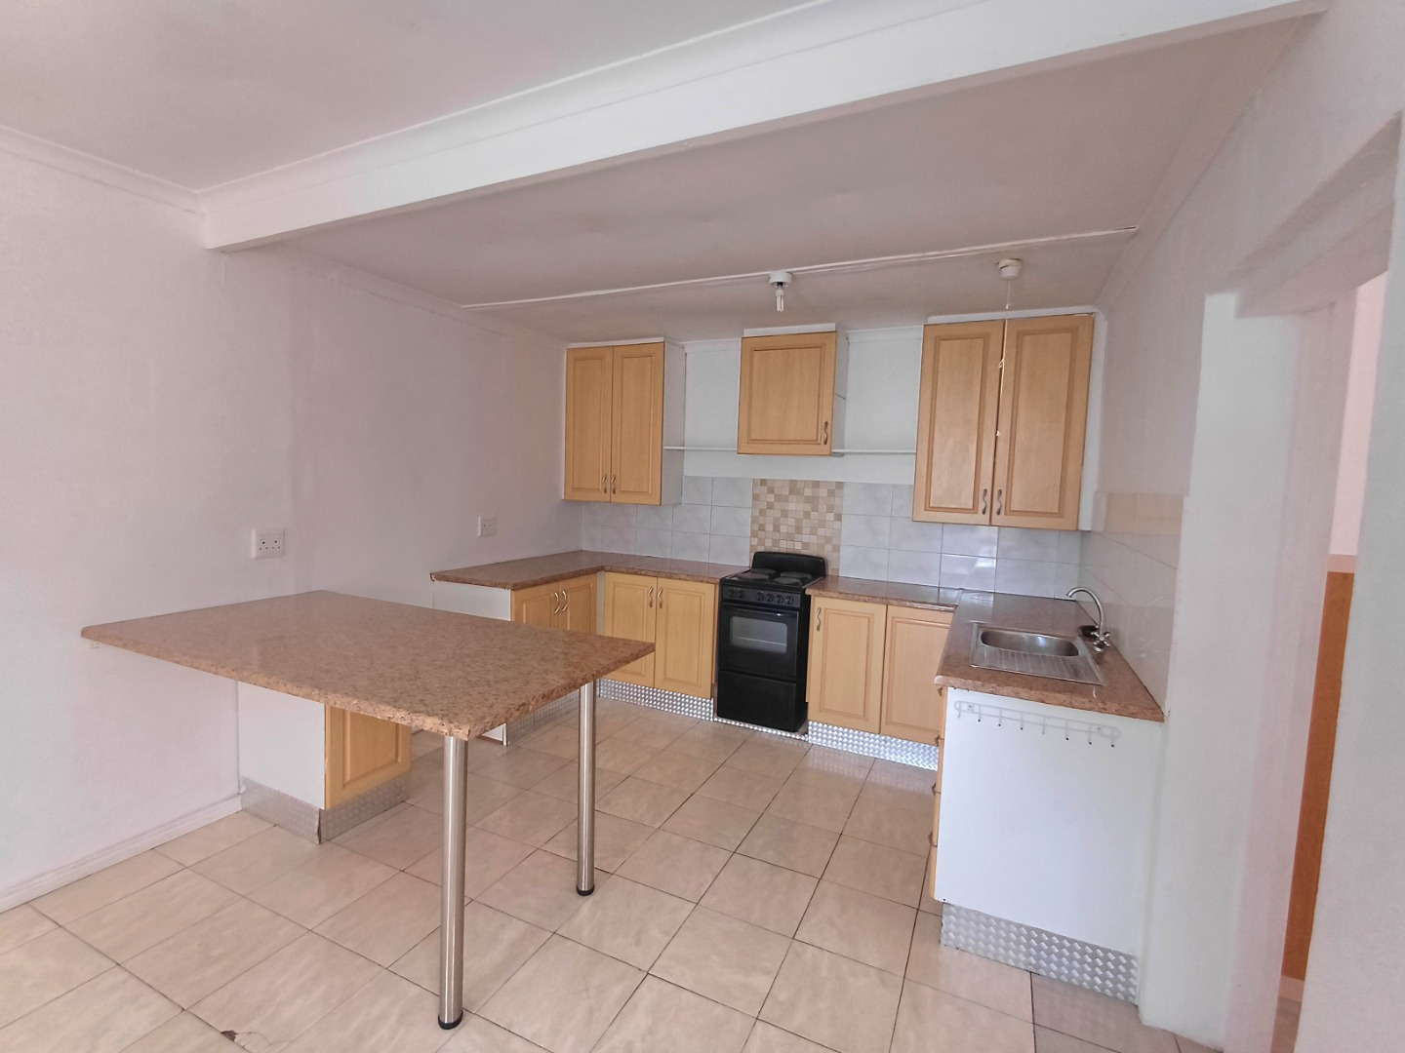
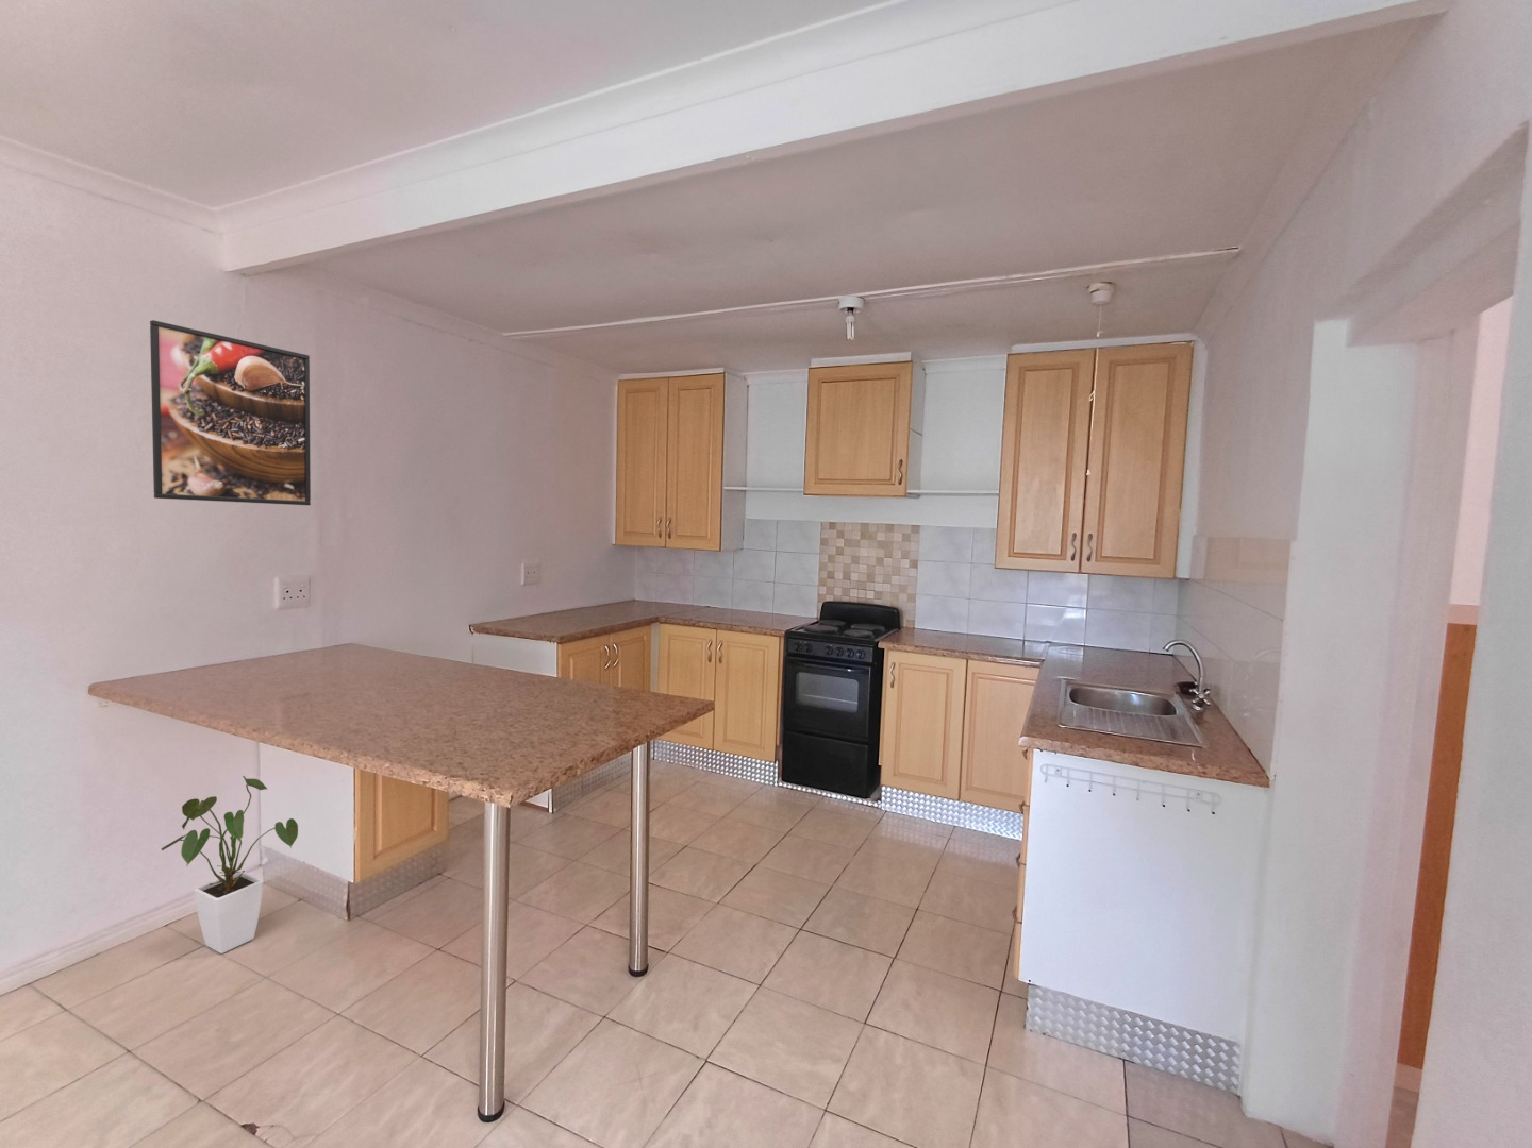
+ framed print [148,318,311,506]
+ house plant [160,775,299,955]
